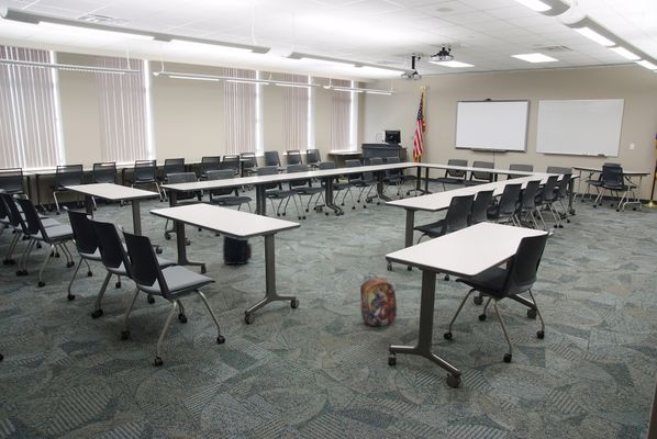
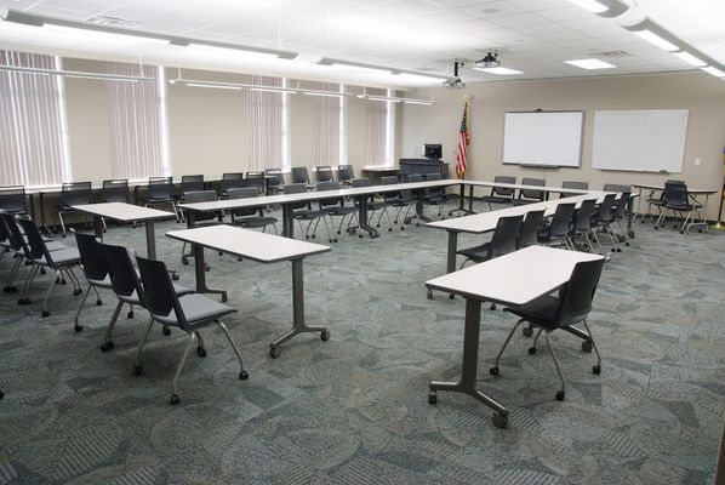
- satchel [222,234,253,266]
- backpack [359,272,398,327]
